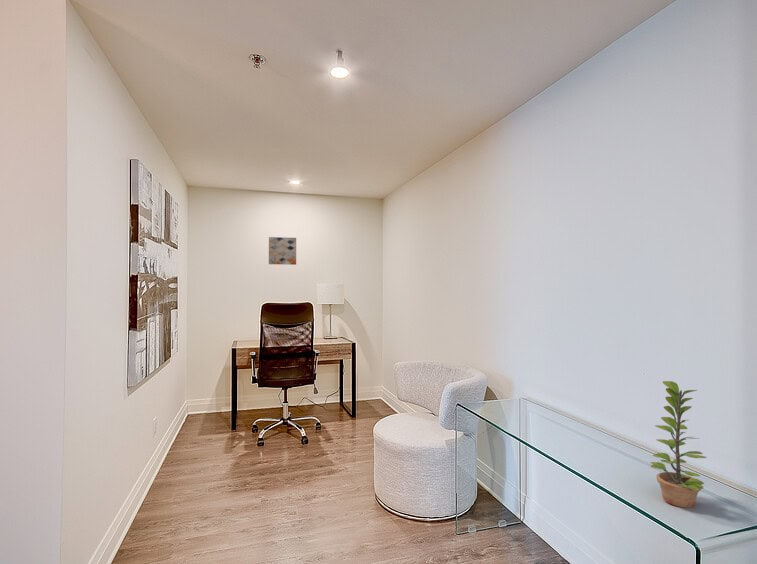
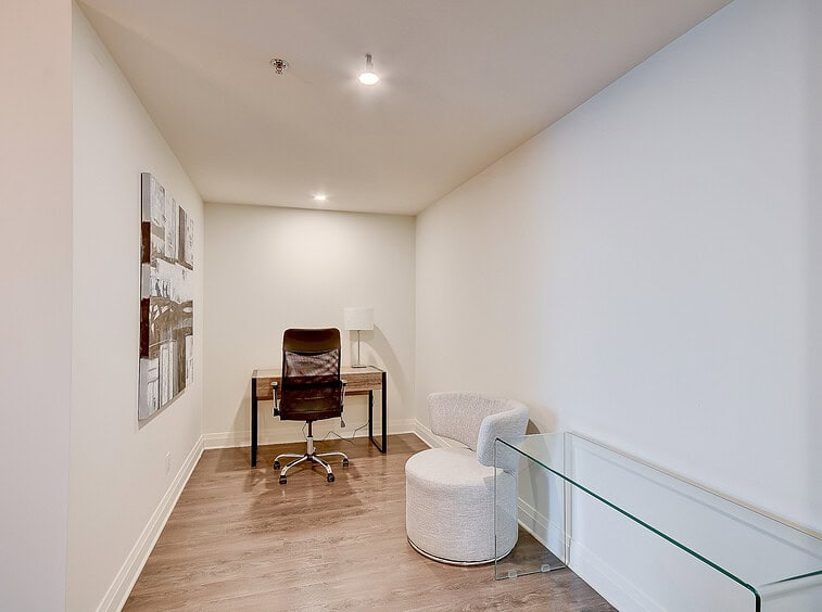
- wall art [268,236,297,266]
- plant [650,380,708,509]
